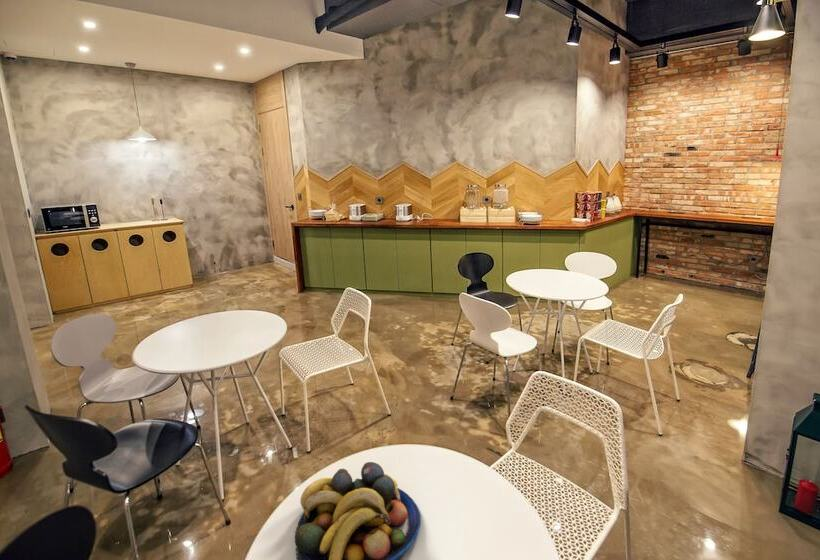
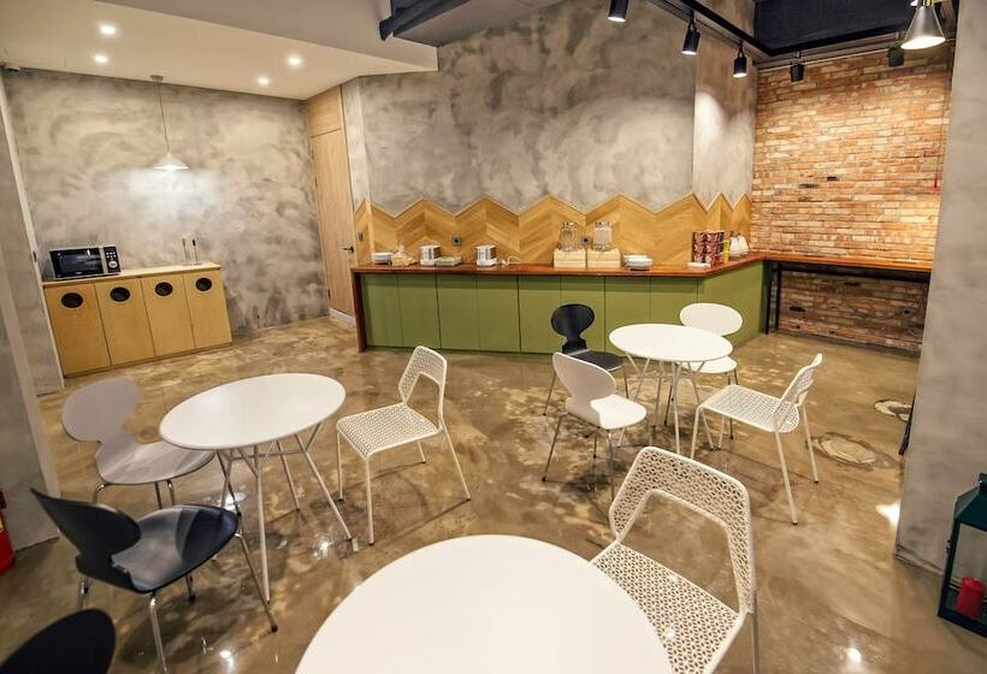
- fruit bowl [294,461,422,560]
